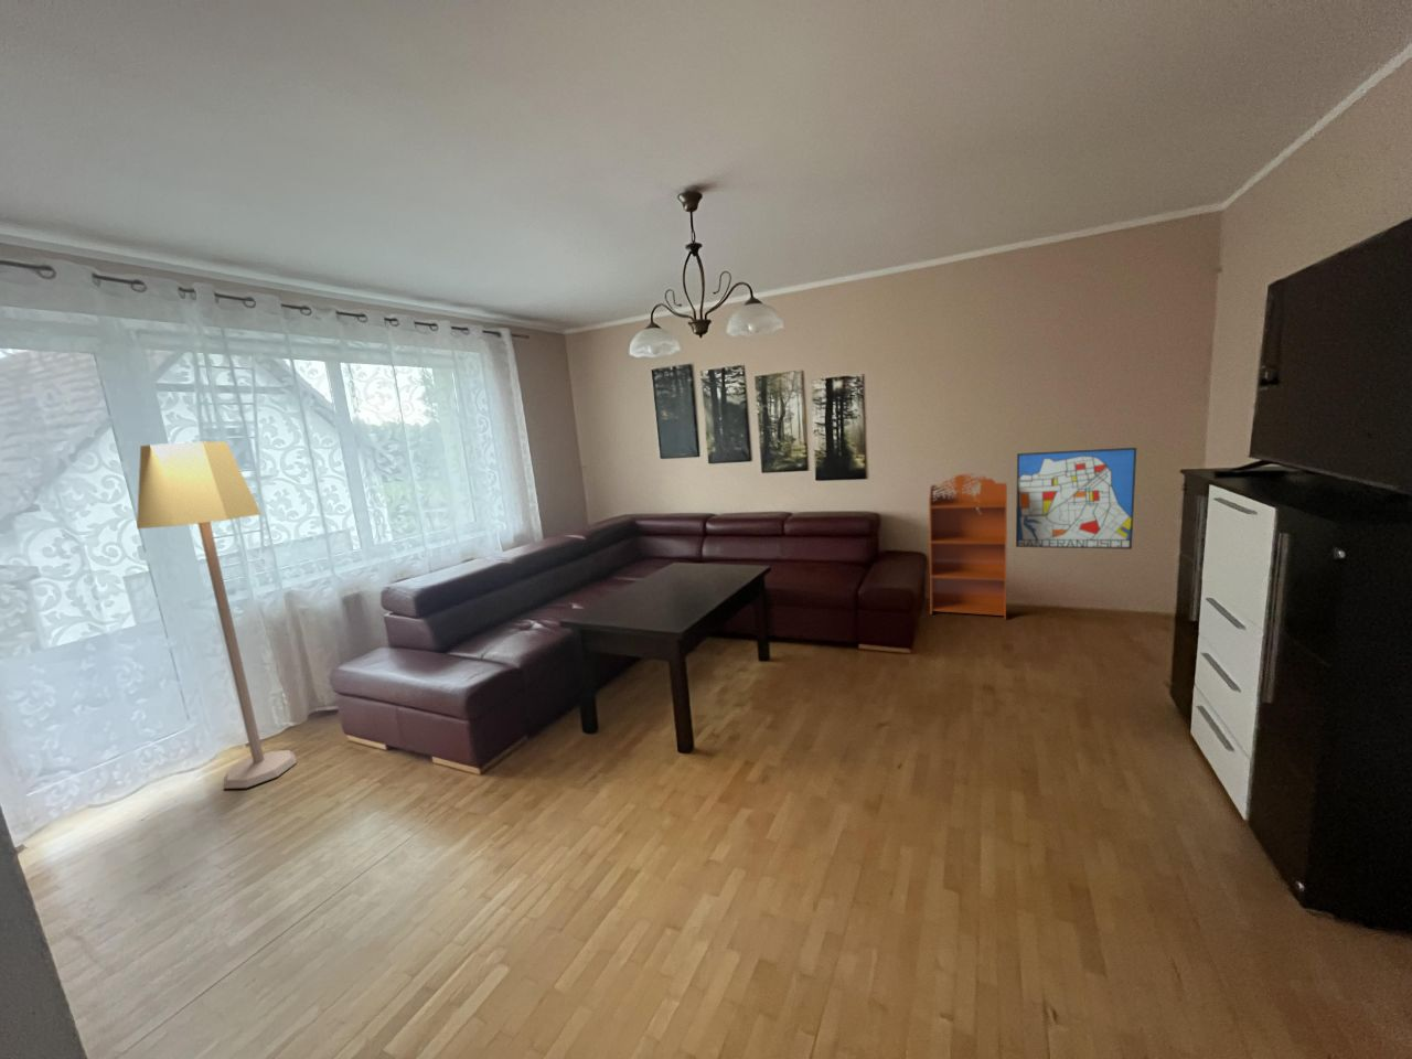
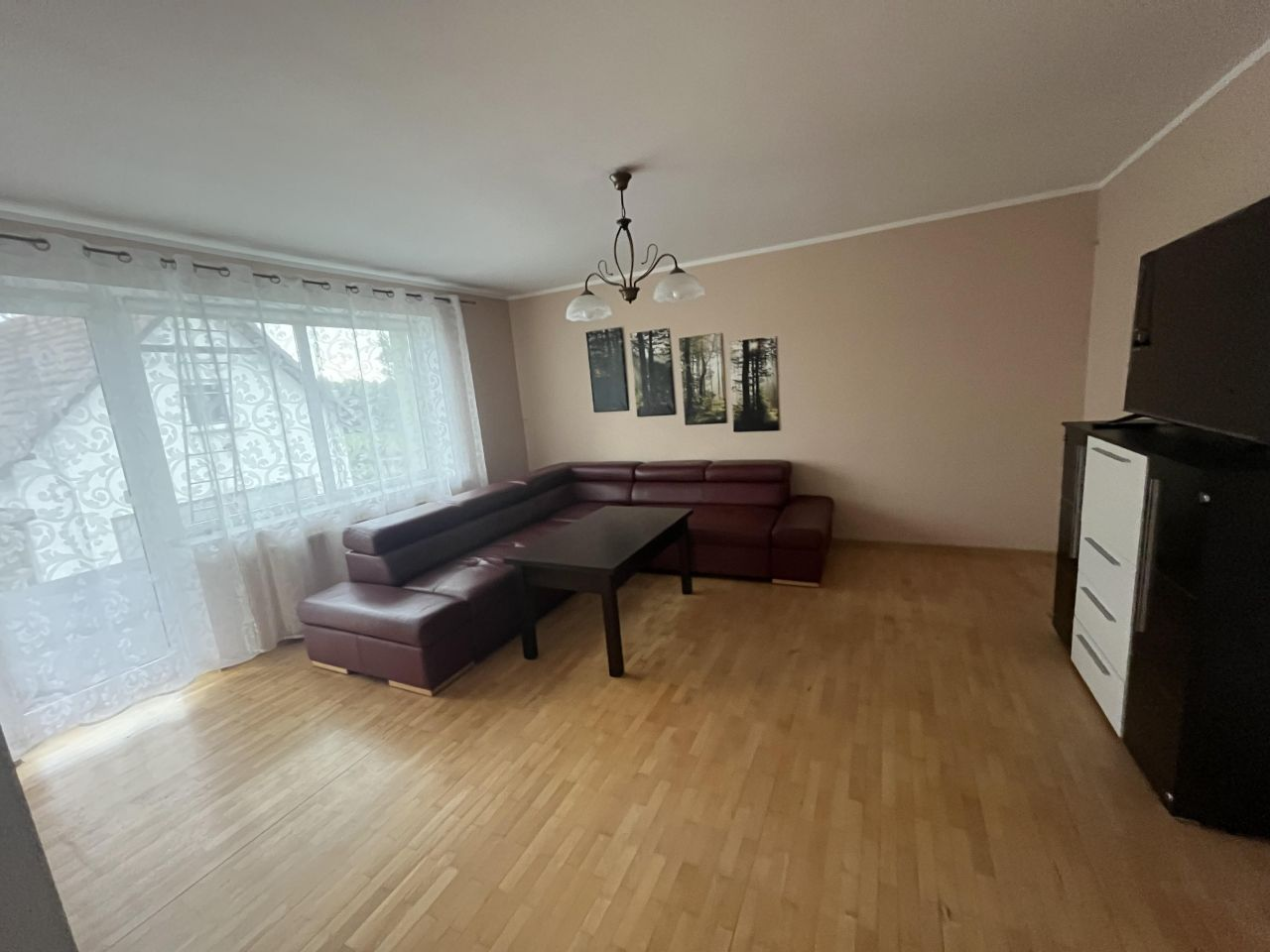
- wall art [1015,447,1137,551]
- bookcase [927,473,1008,621]
- lamp [136,441,298,790]
